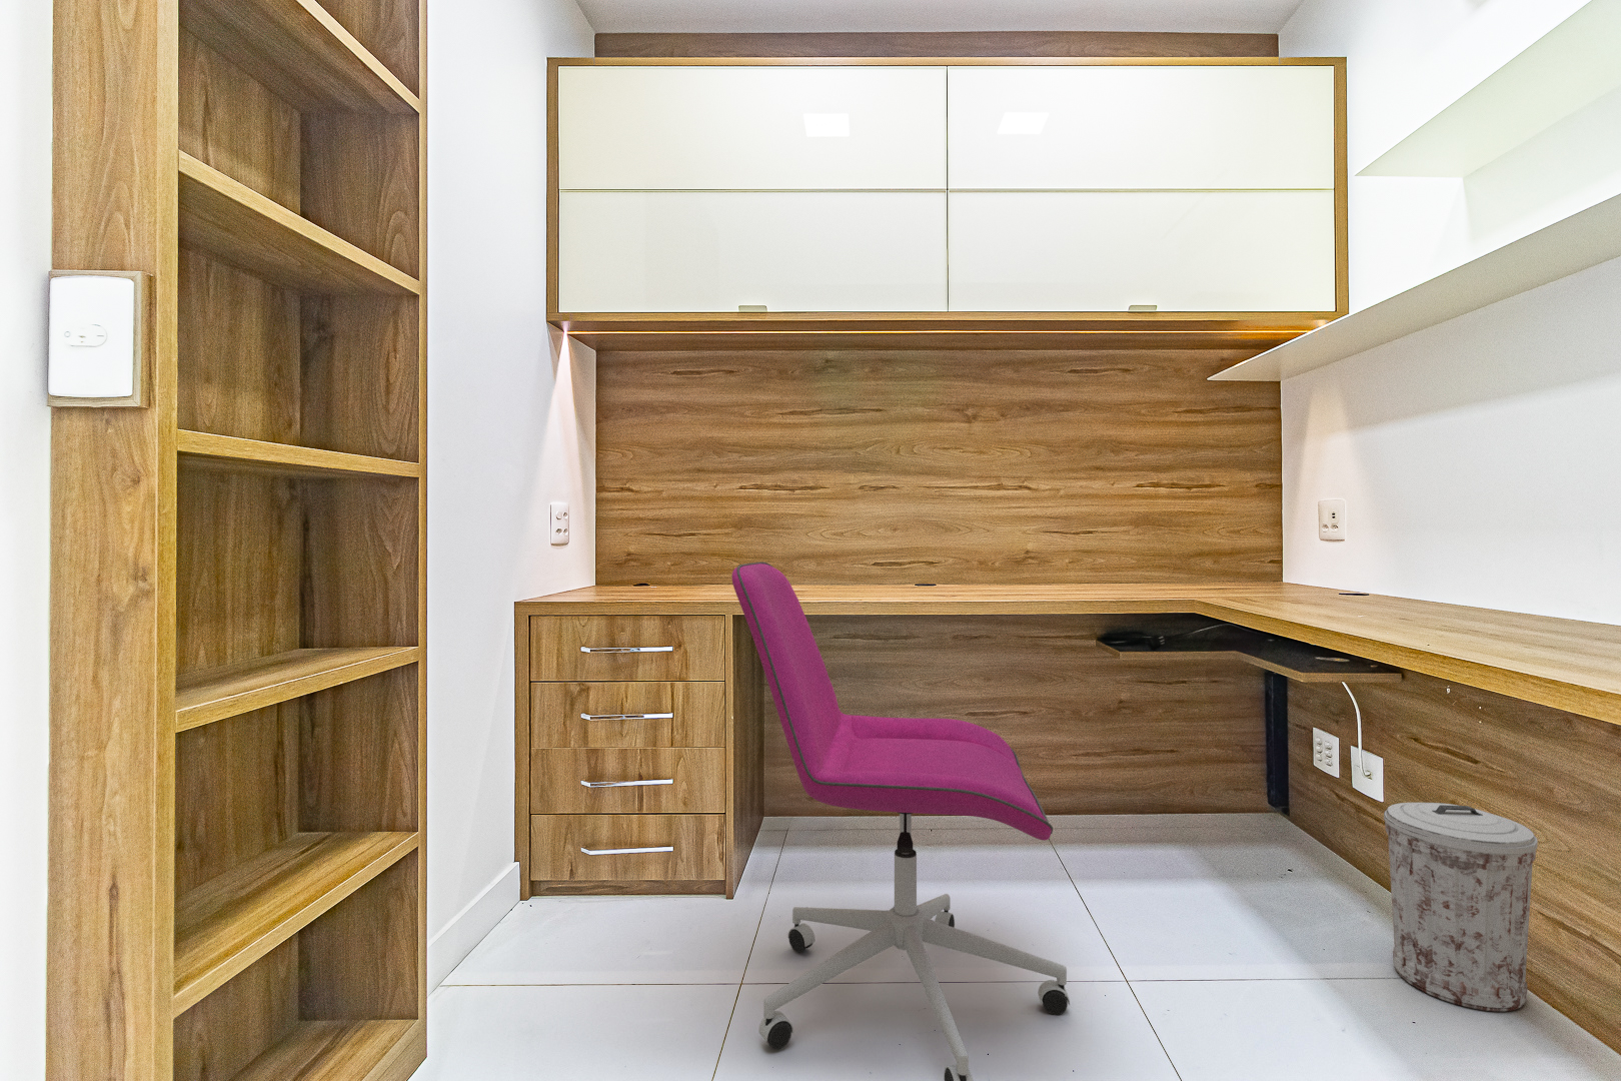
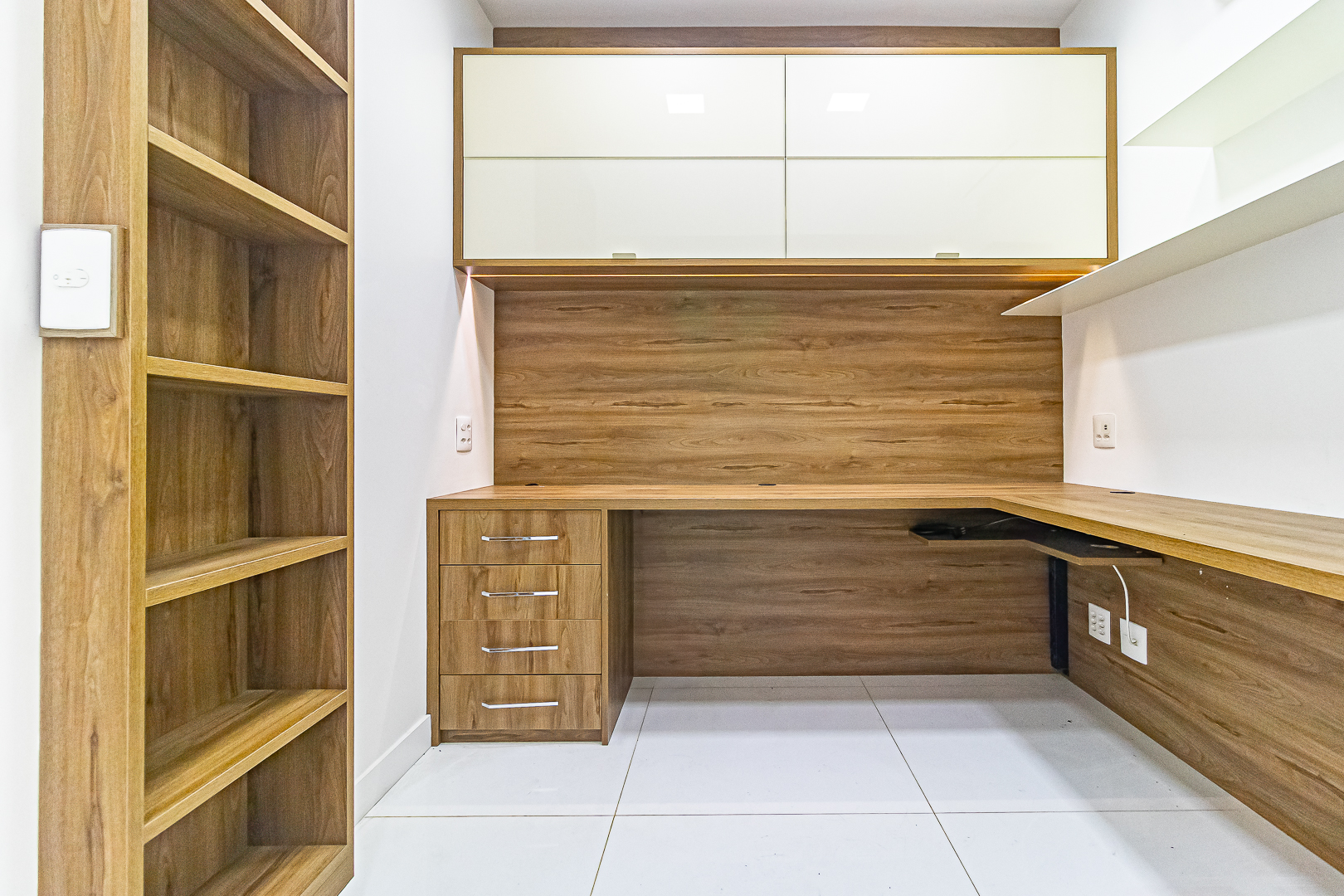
- office chair [731,561,1071,1081]
- trash can [1383,802,1539,1012]
